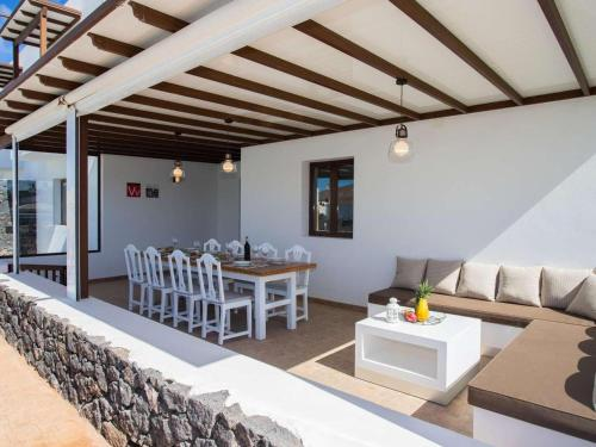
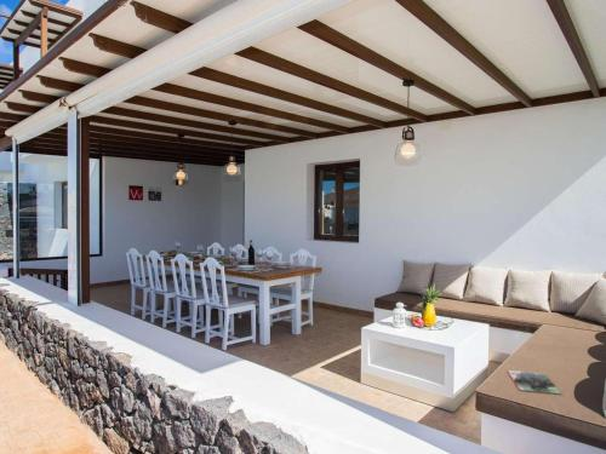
+ magazine [507,369,562,396]
